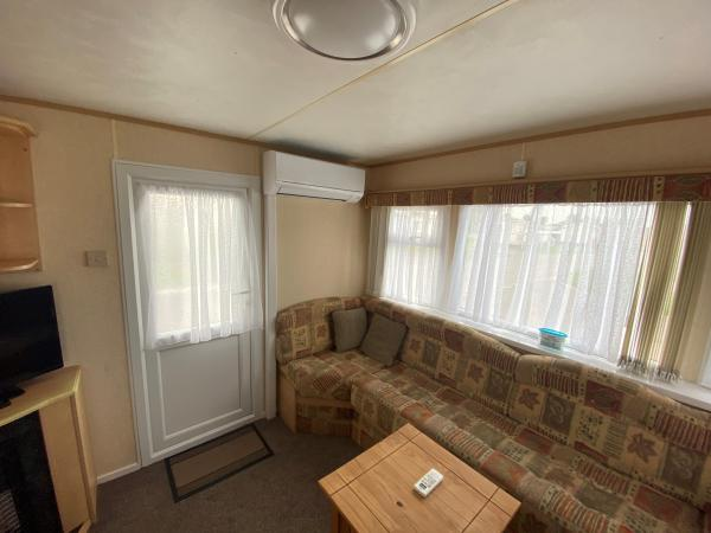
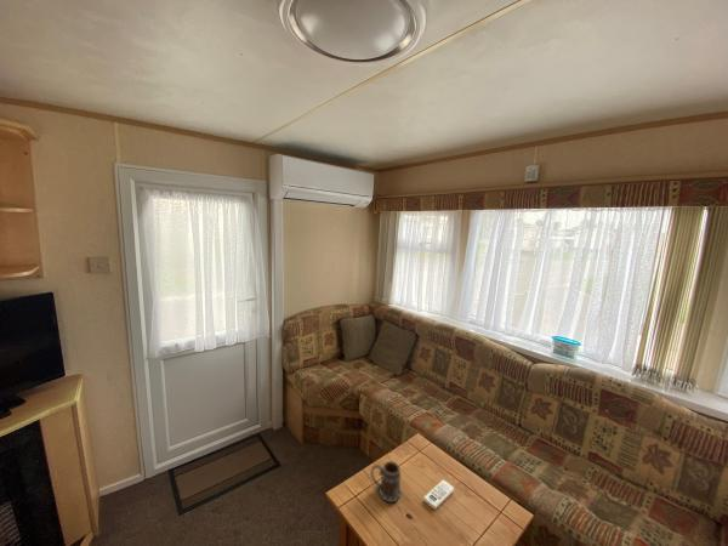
+ mug [370,460,402,504]
